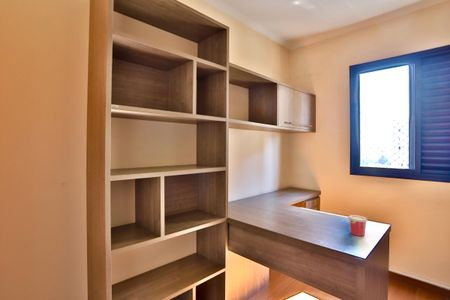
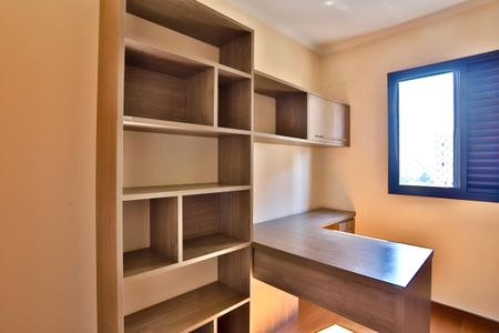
- cup [347,214,369,237]
